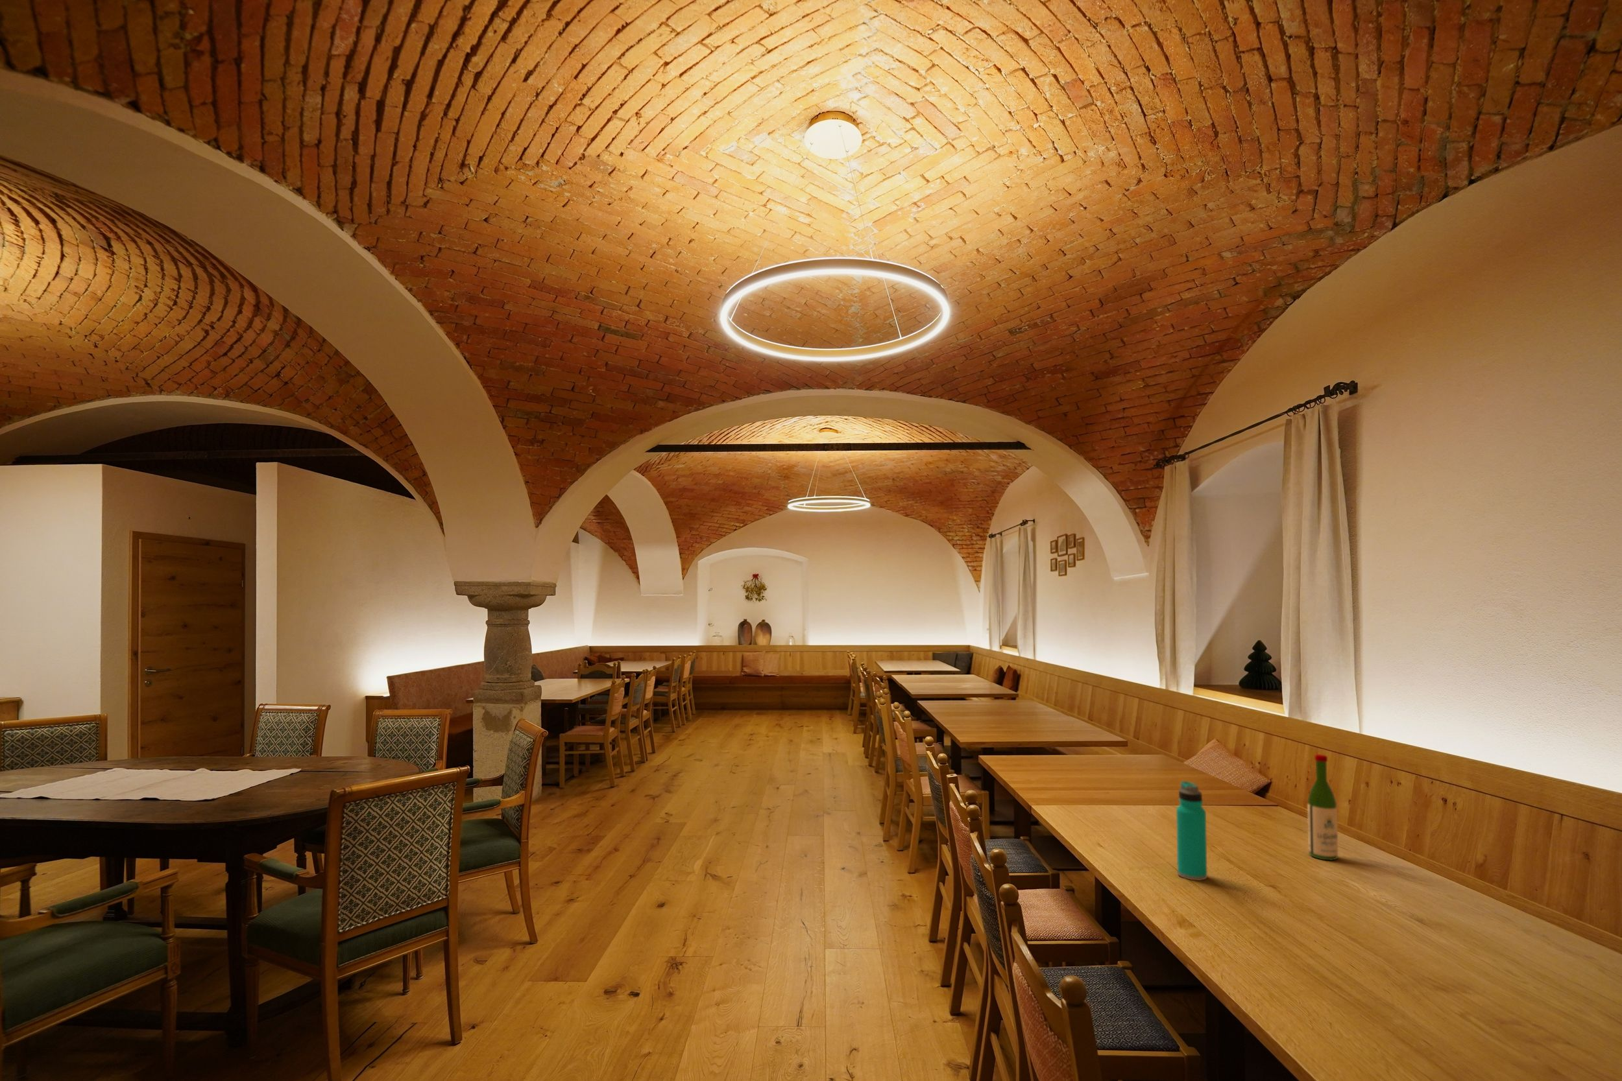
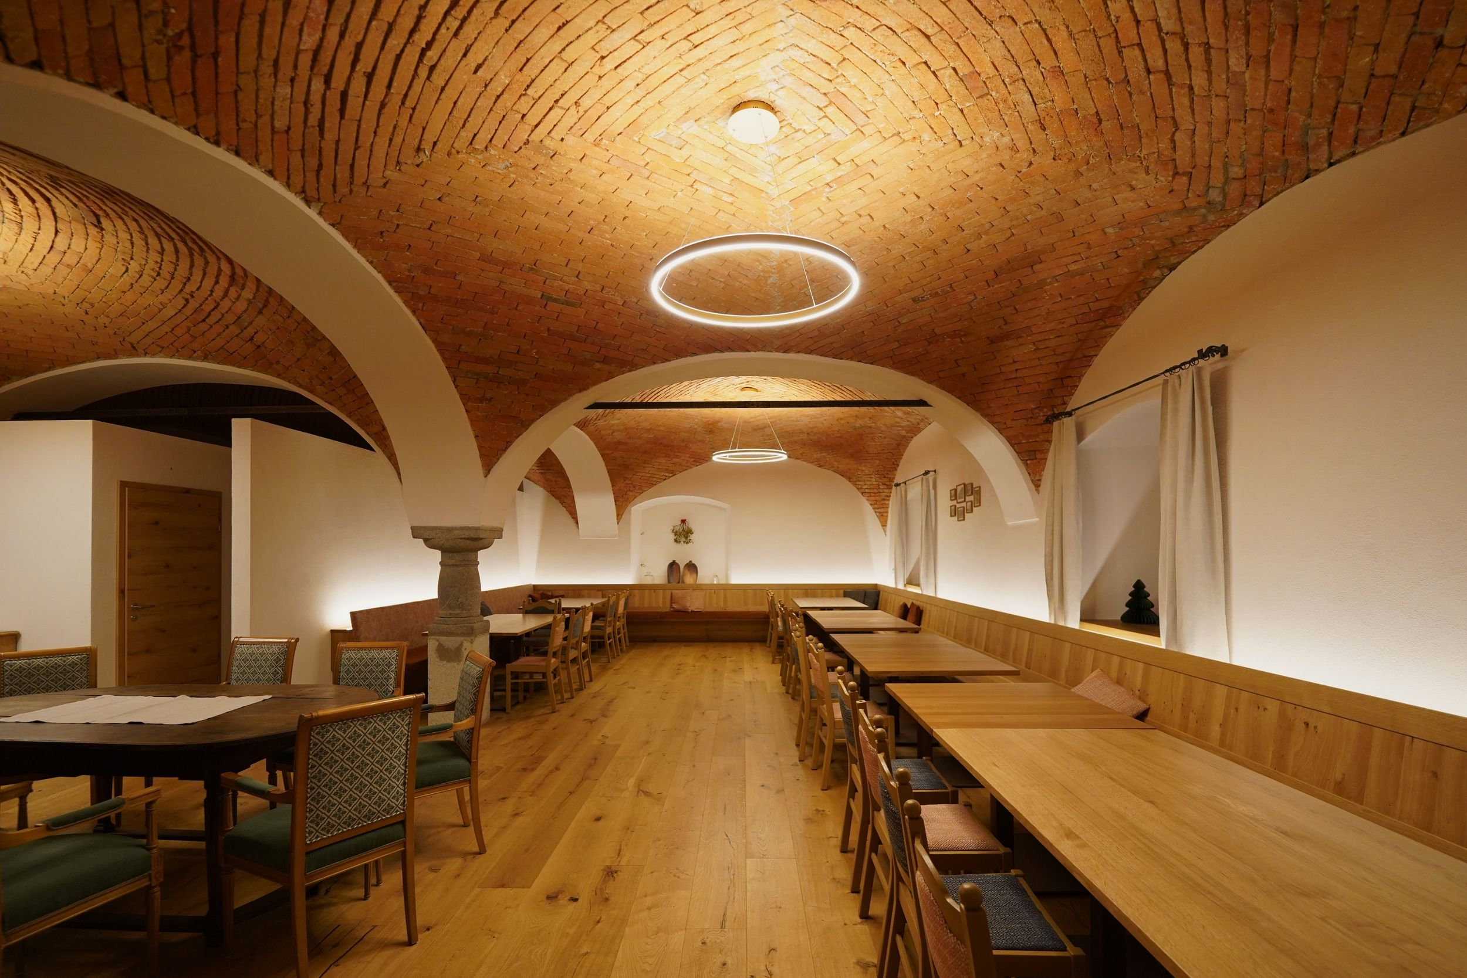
- wine bottle [1307,754,1338,861]
- water bottle [1175,781,1208,881]
